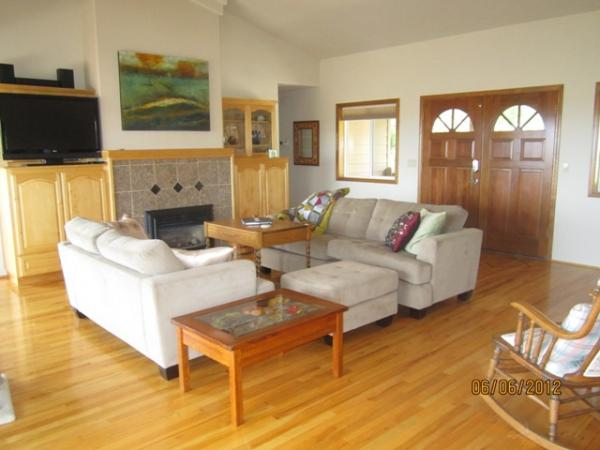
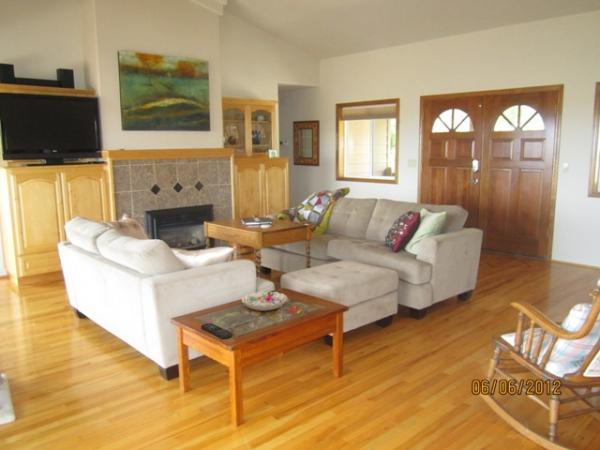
+ decorative bowl [240,290,288,312]
+ remote control [200,322,233,340]
